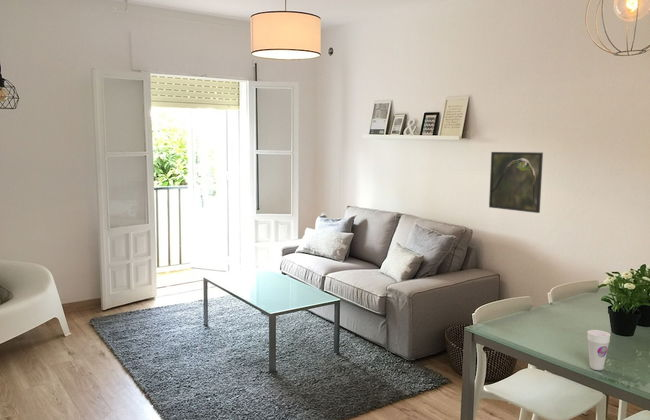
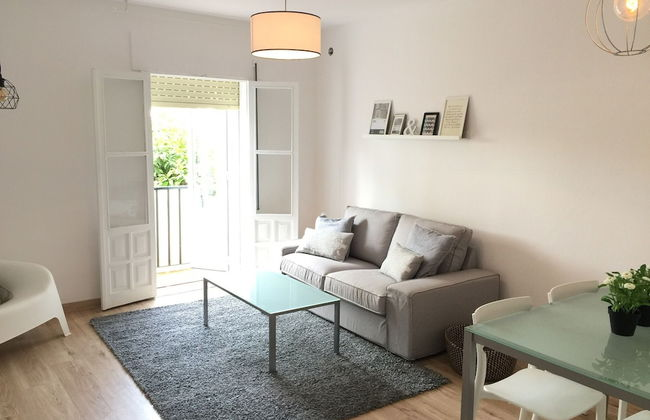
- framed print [488,151,544,214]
- cup [587,329,611,371]
